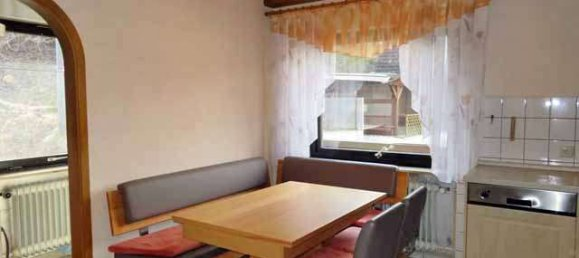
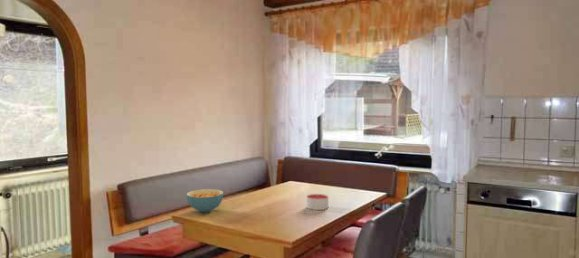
+ candle [306,193,329,211]
+ cereal bowl [185,188,224,213]
